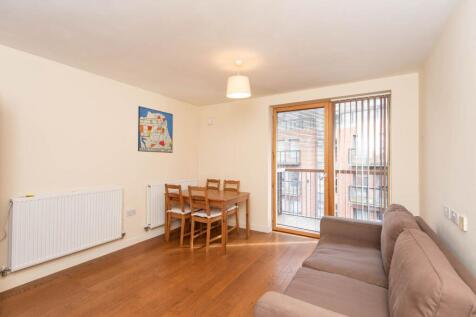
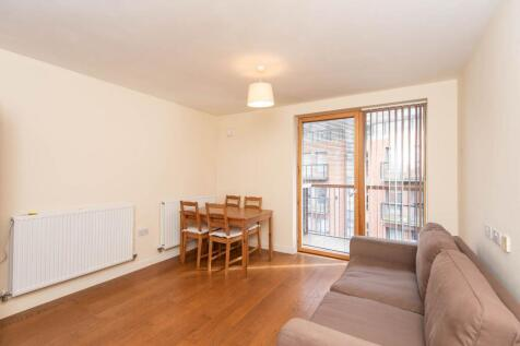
- wall art [137,105,174,154]
